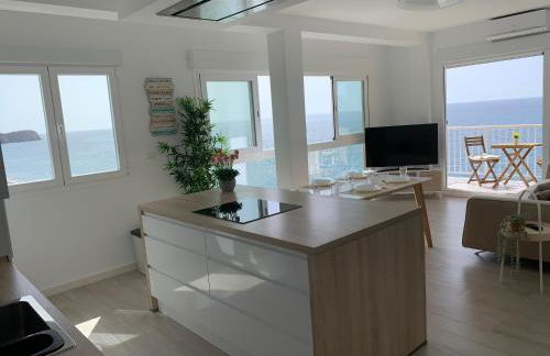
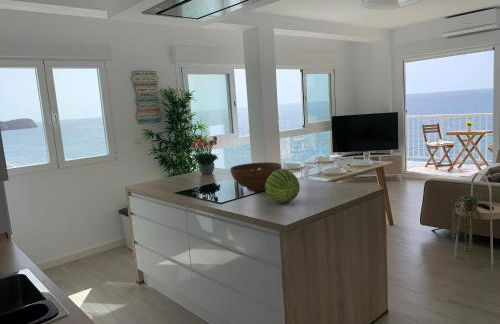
+ fruit [265,168,301,204]
+ fruit bowl [229,161,283,192]
